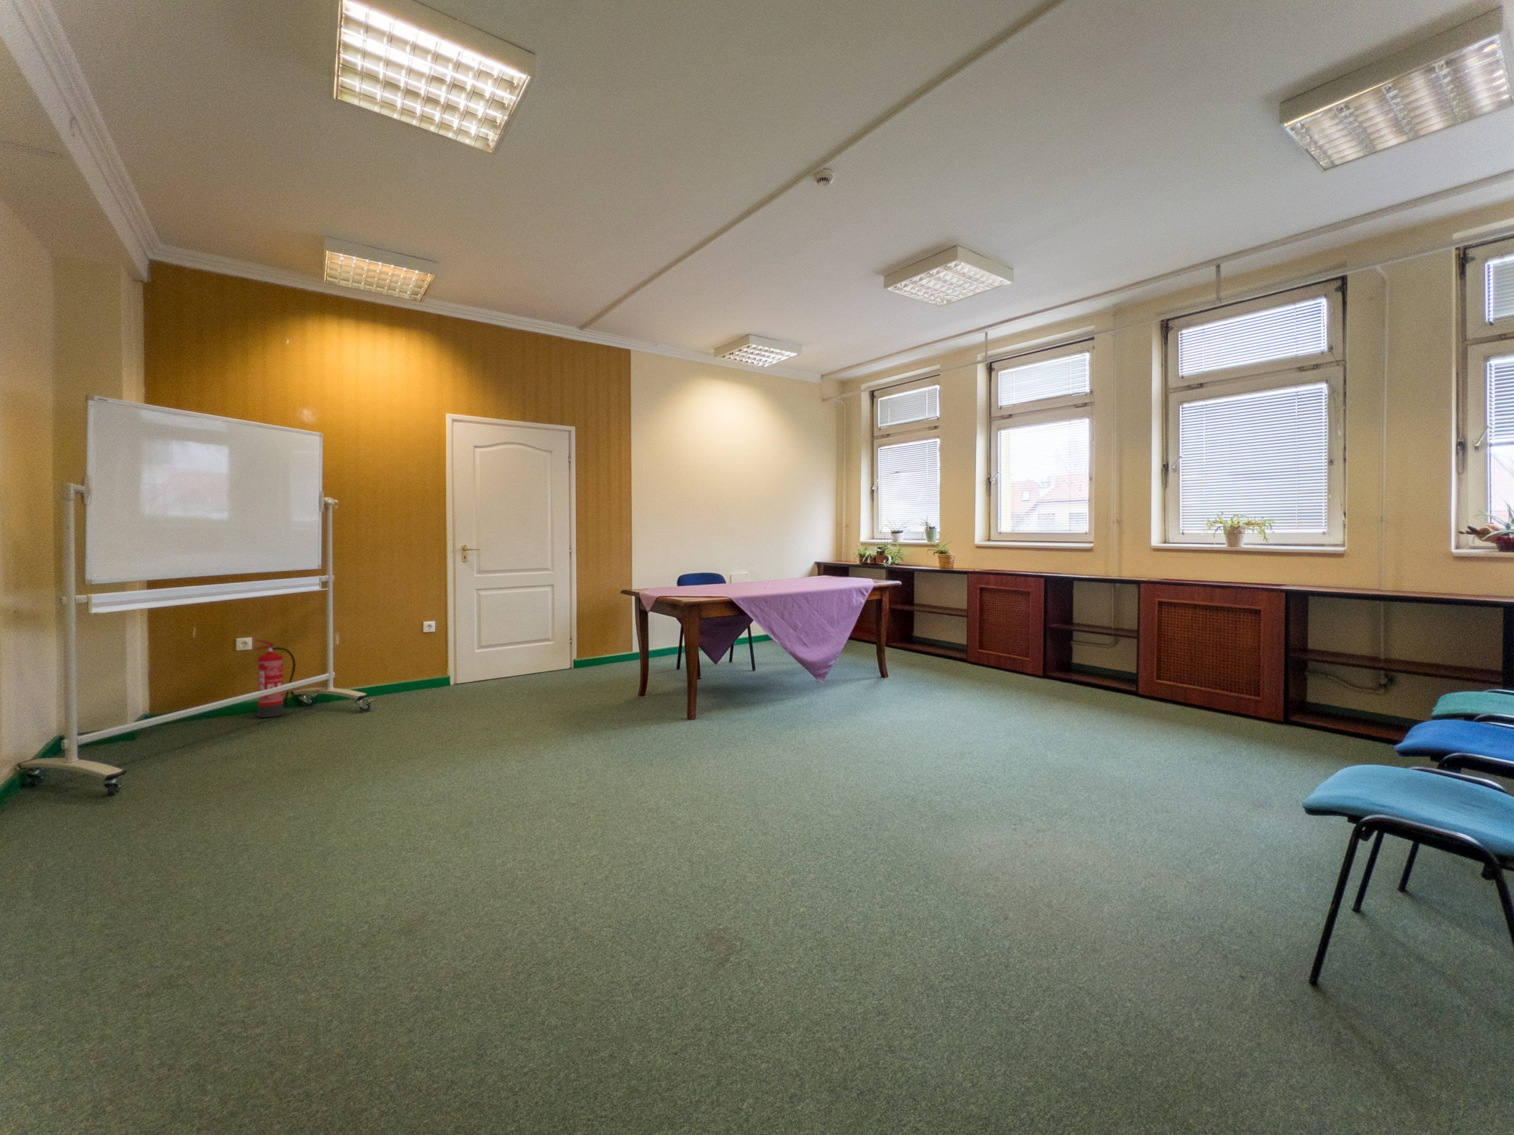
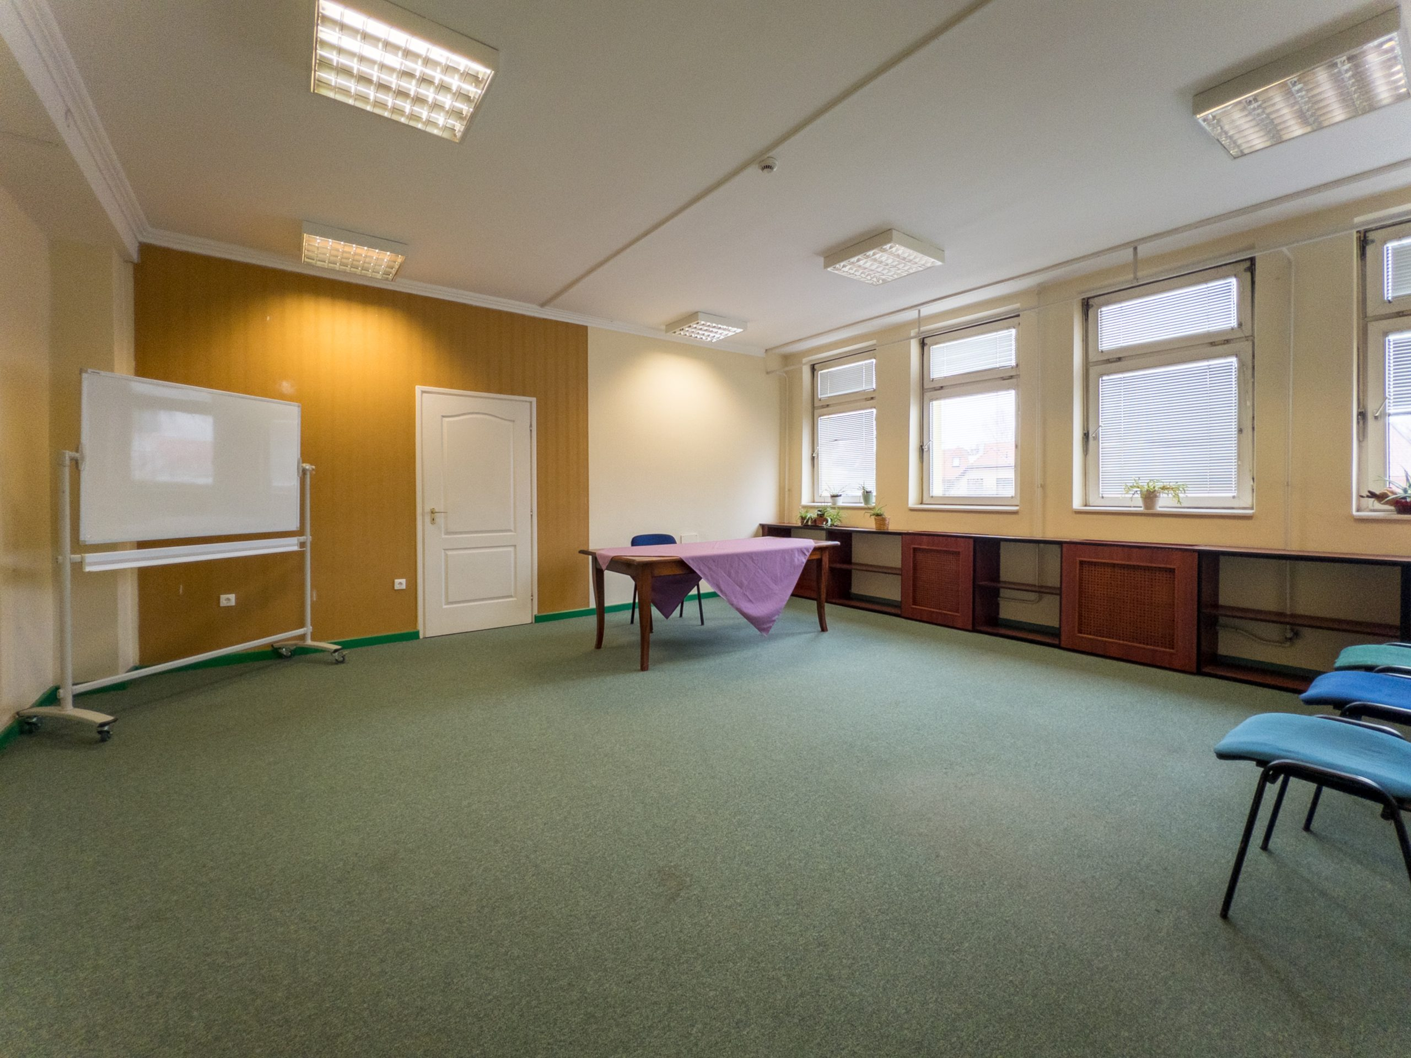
- fire extinguisher [253,638,297,718]
